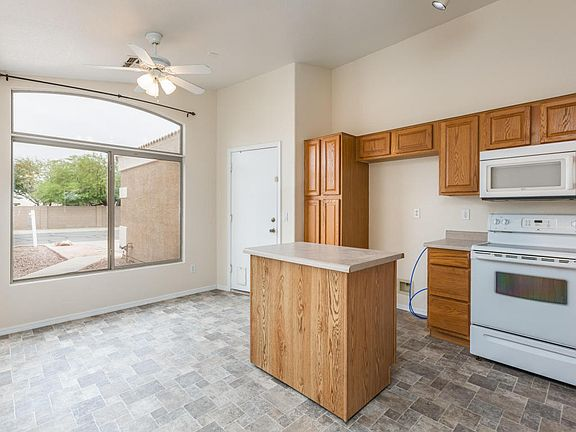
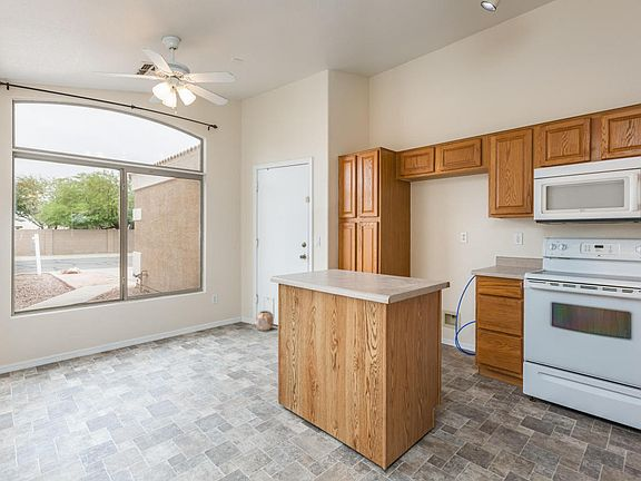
+ planter [255,310,275,332]
